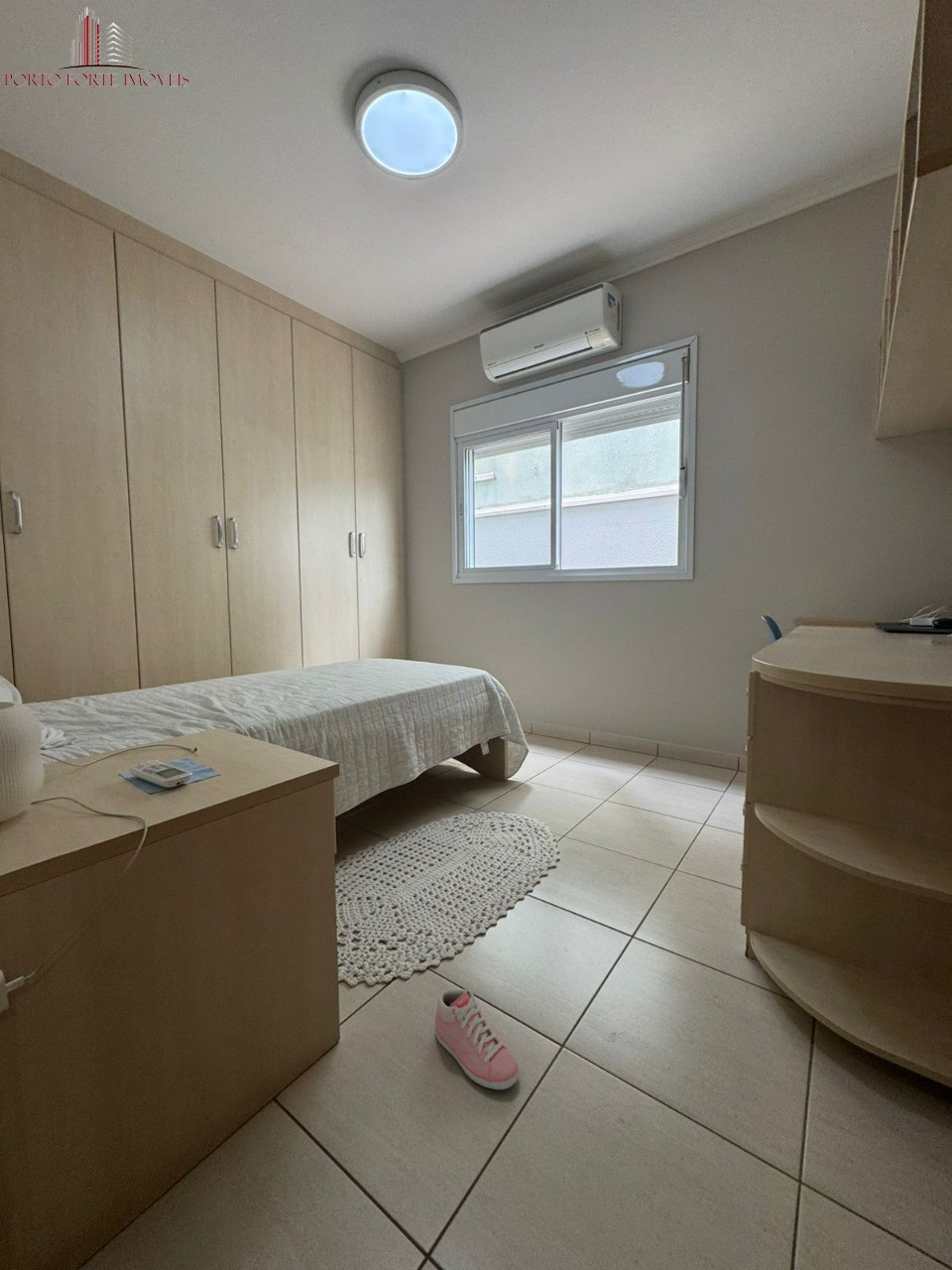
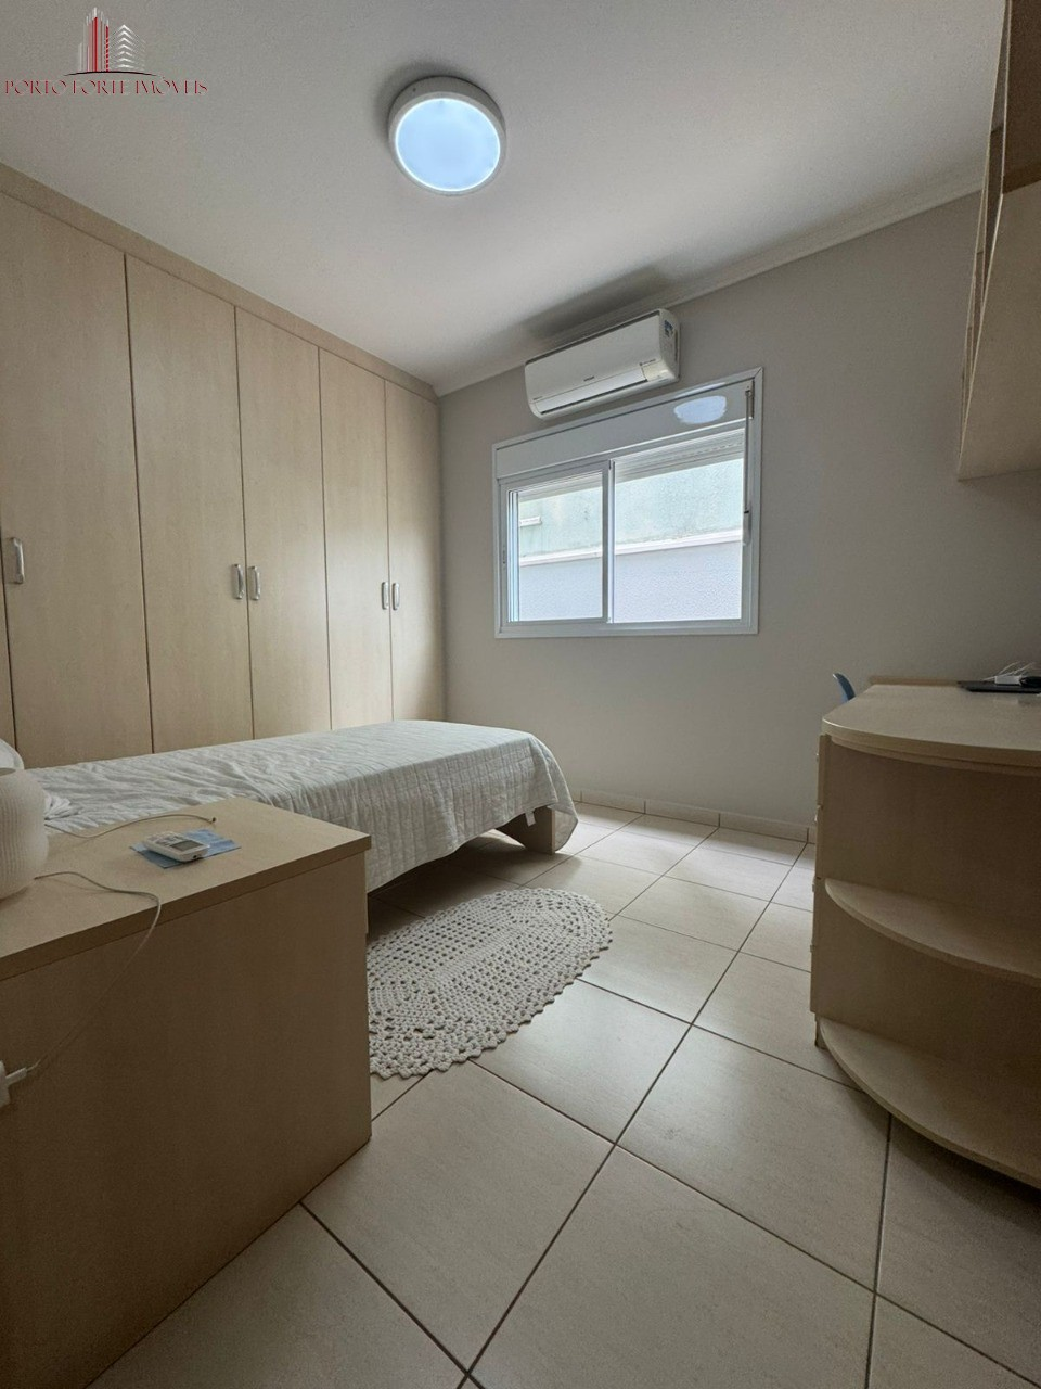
- sneaker [434,988,520,1090]
